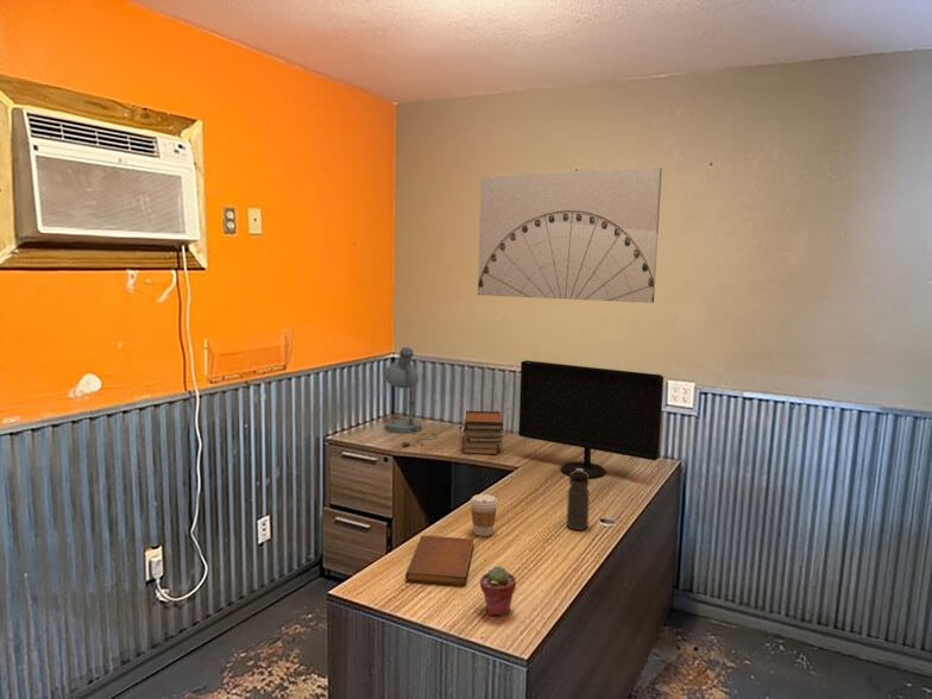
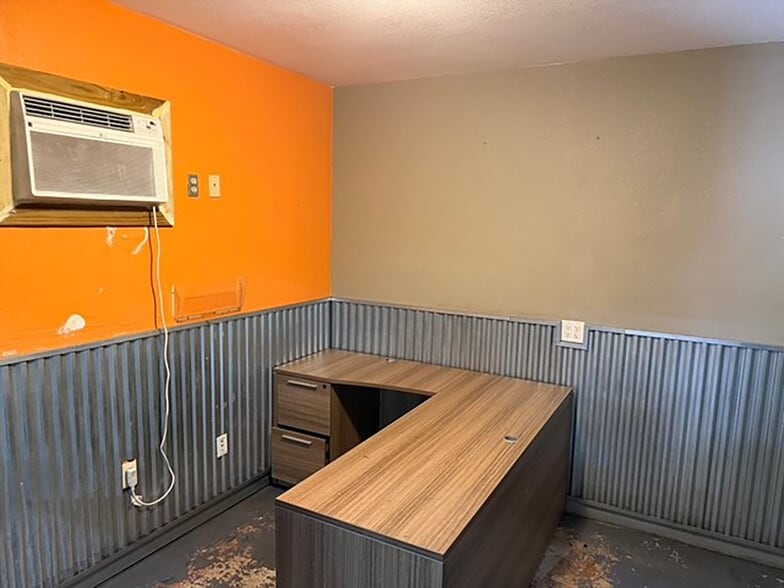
- book stack [462,410,504,455]
- water bottle [566,468,591,531]
- desk lamp [383,346,437,448]
- notebook [404,535,476,586]
- potted succulent [479,565,517,617]
- computer monitor [517,359,665,479]
- coffee cup [470,493,498,537]
- wall art [477,166,663,304]
